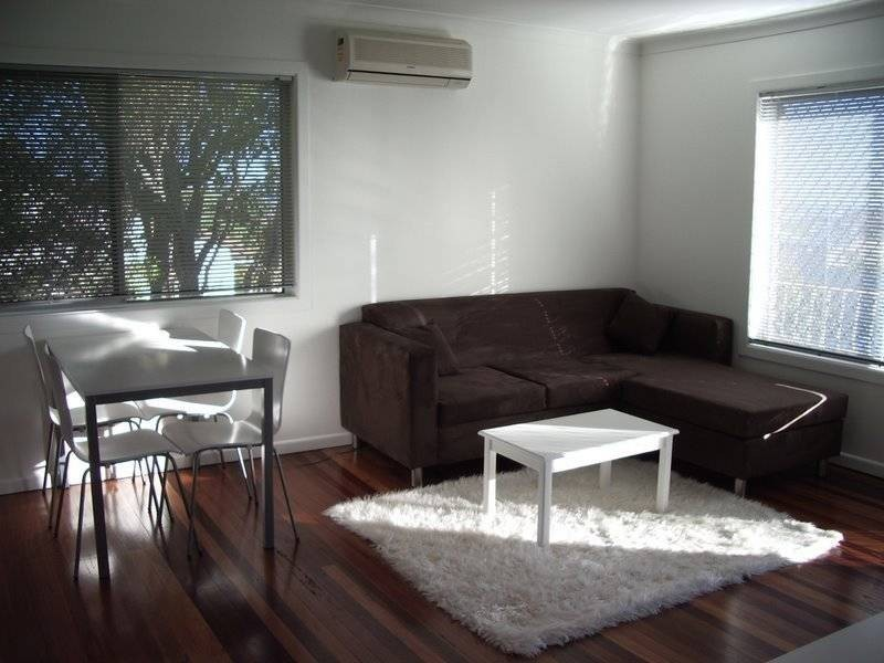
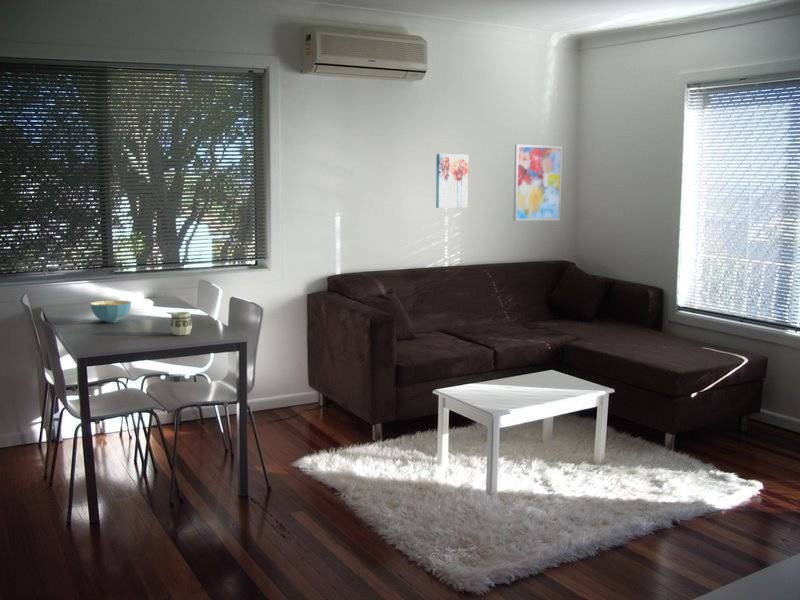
+ wall art [512,143,563,222]
+ cup [170,311,193,336]
+ cereal bowl [89,299,132,324]
+ wall art [435,153,469,209]
